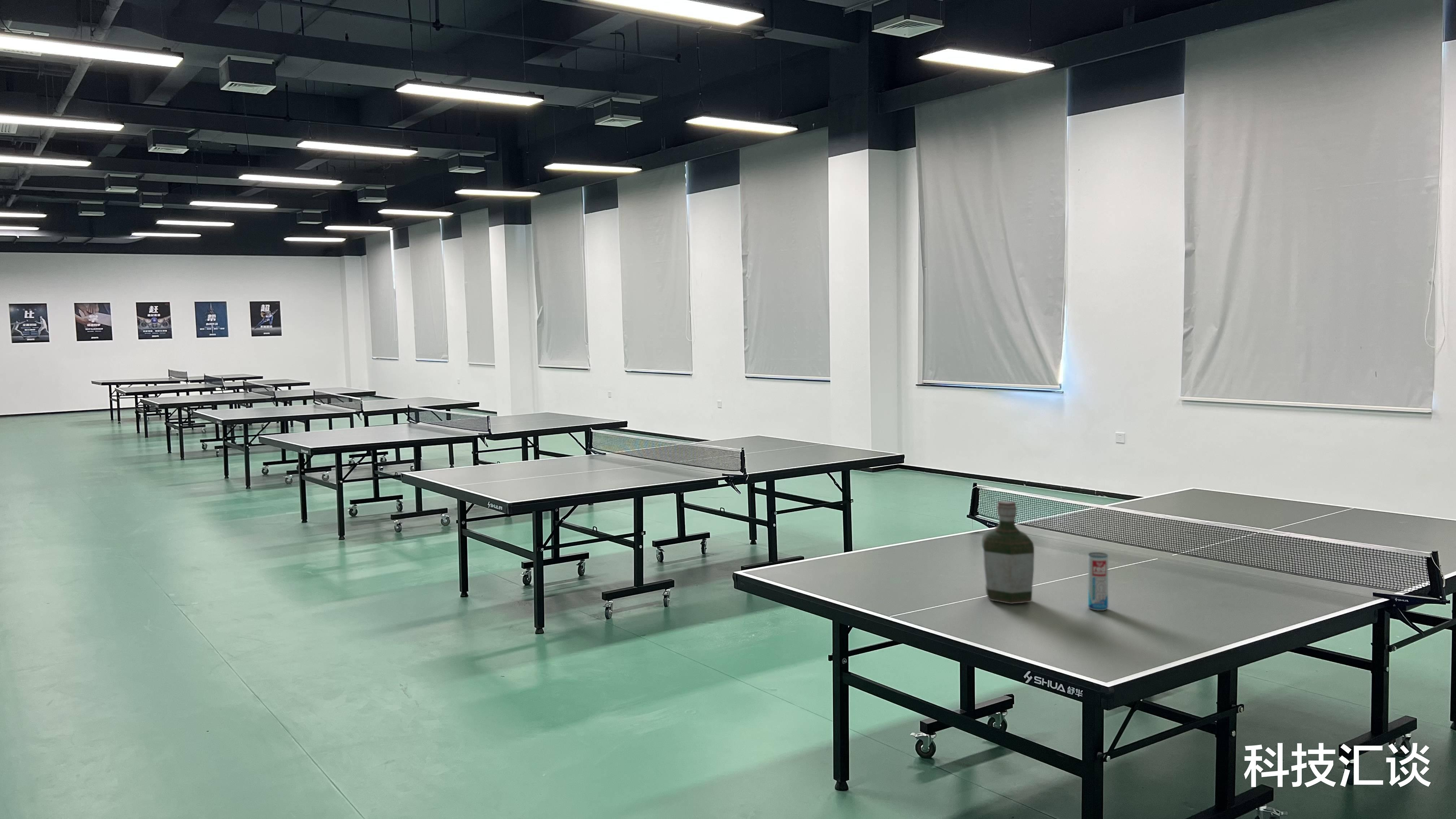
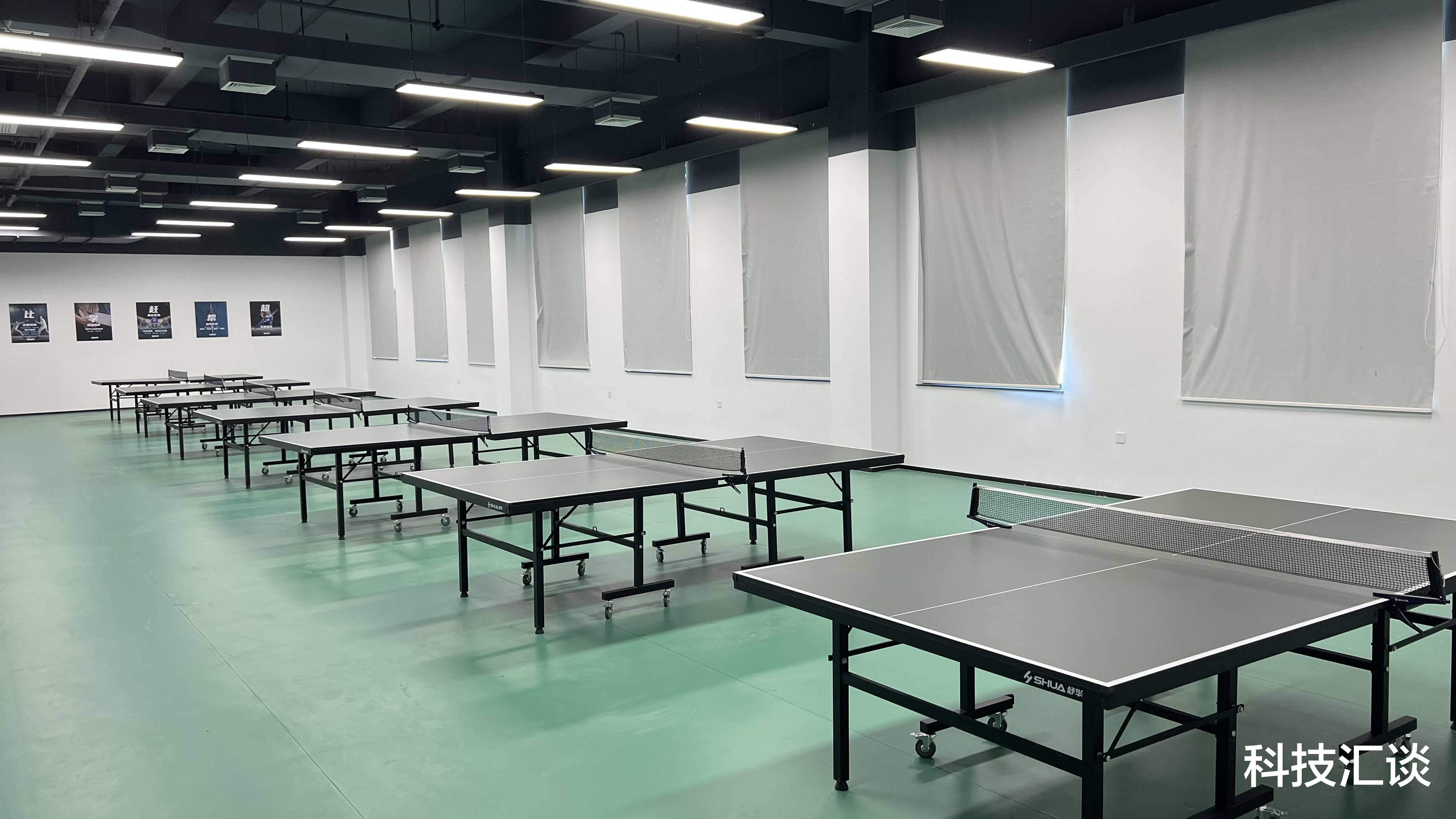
- beverage can [1088,552,1109,611]
- bottle [981,501,1035,604]
